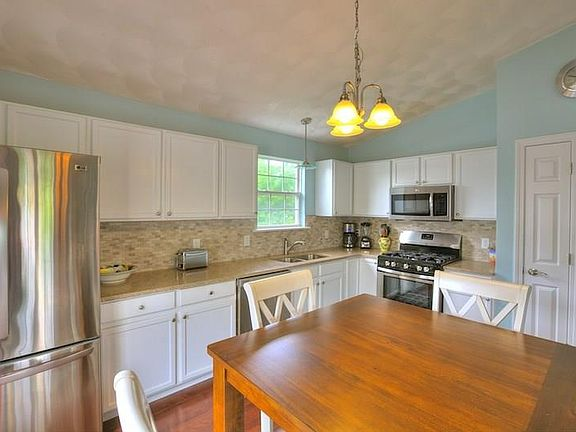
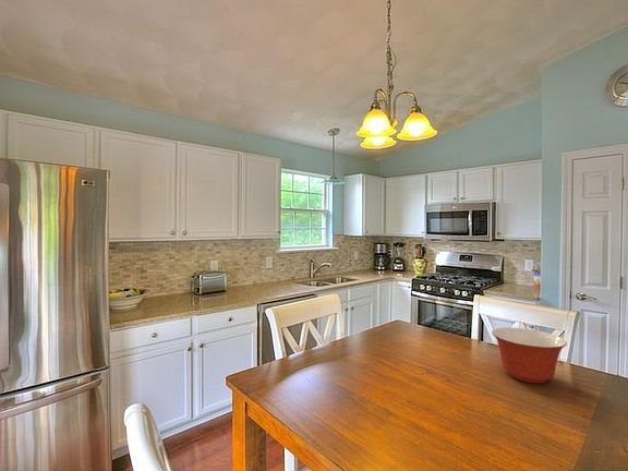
+ mixing bowl [491,326,568,384]
